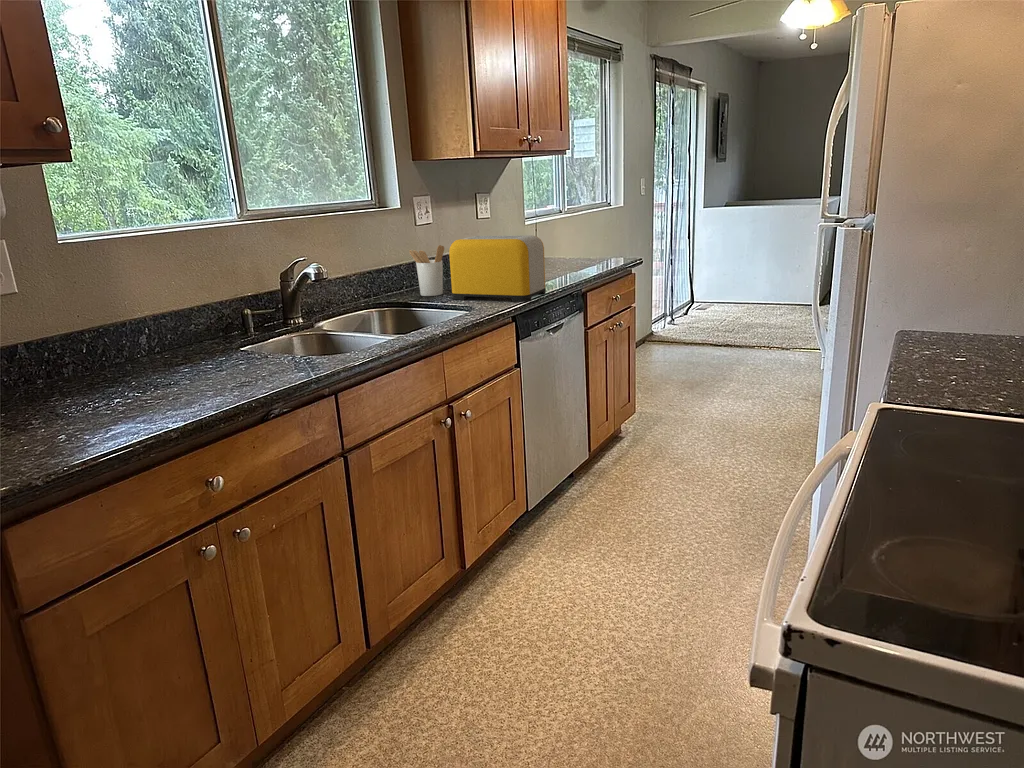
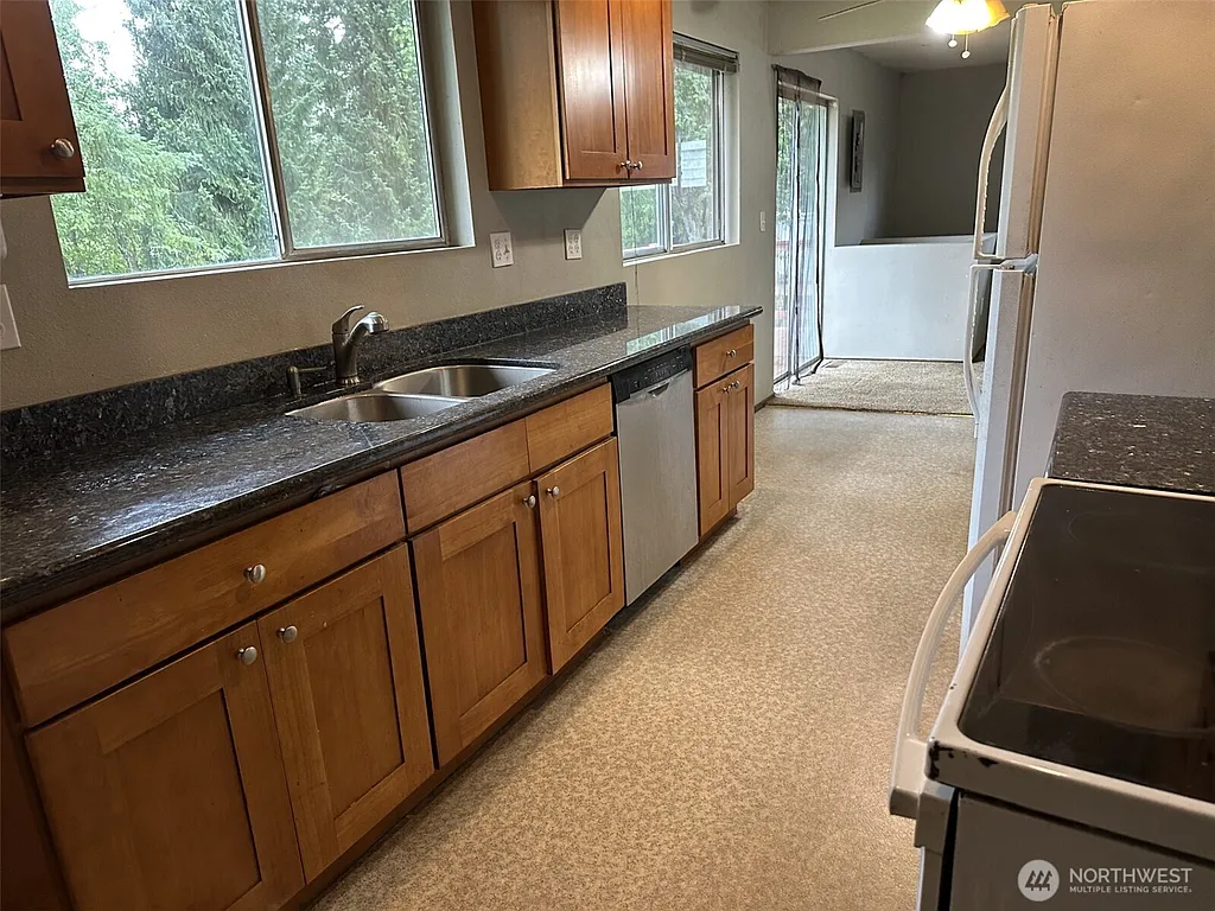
- toaster [448,234,547,303]
- utensil holder [408,244,445,297]
